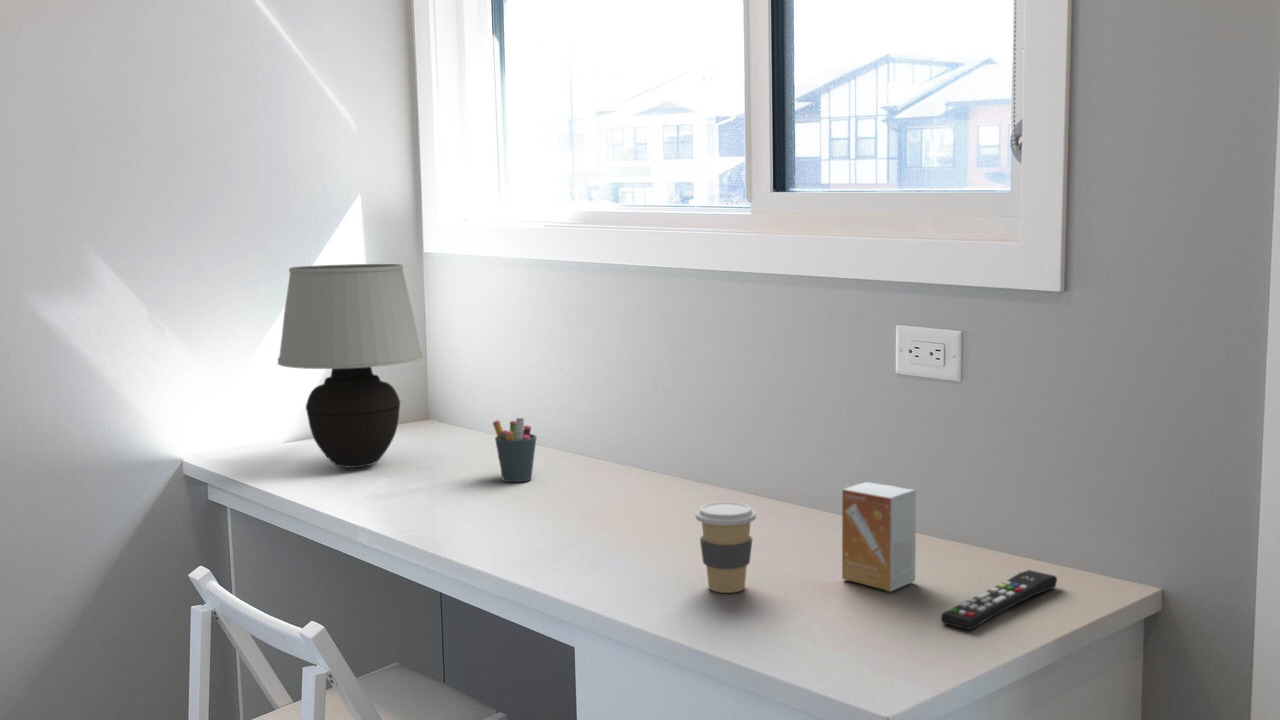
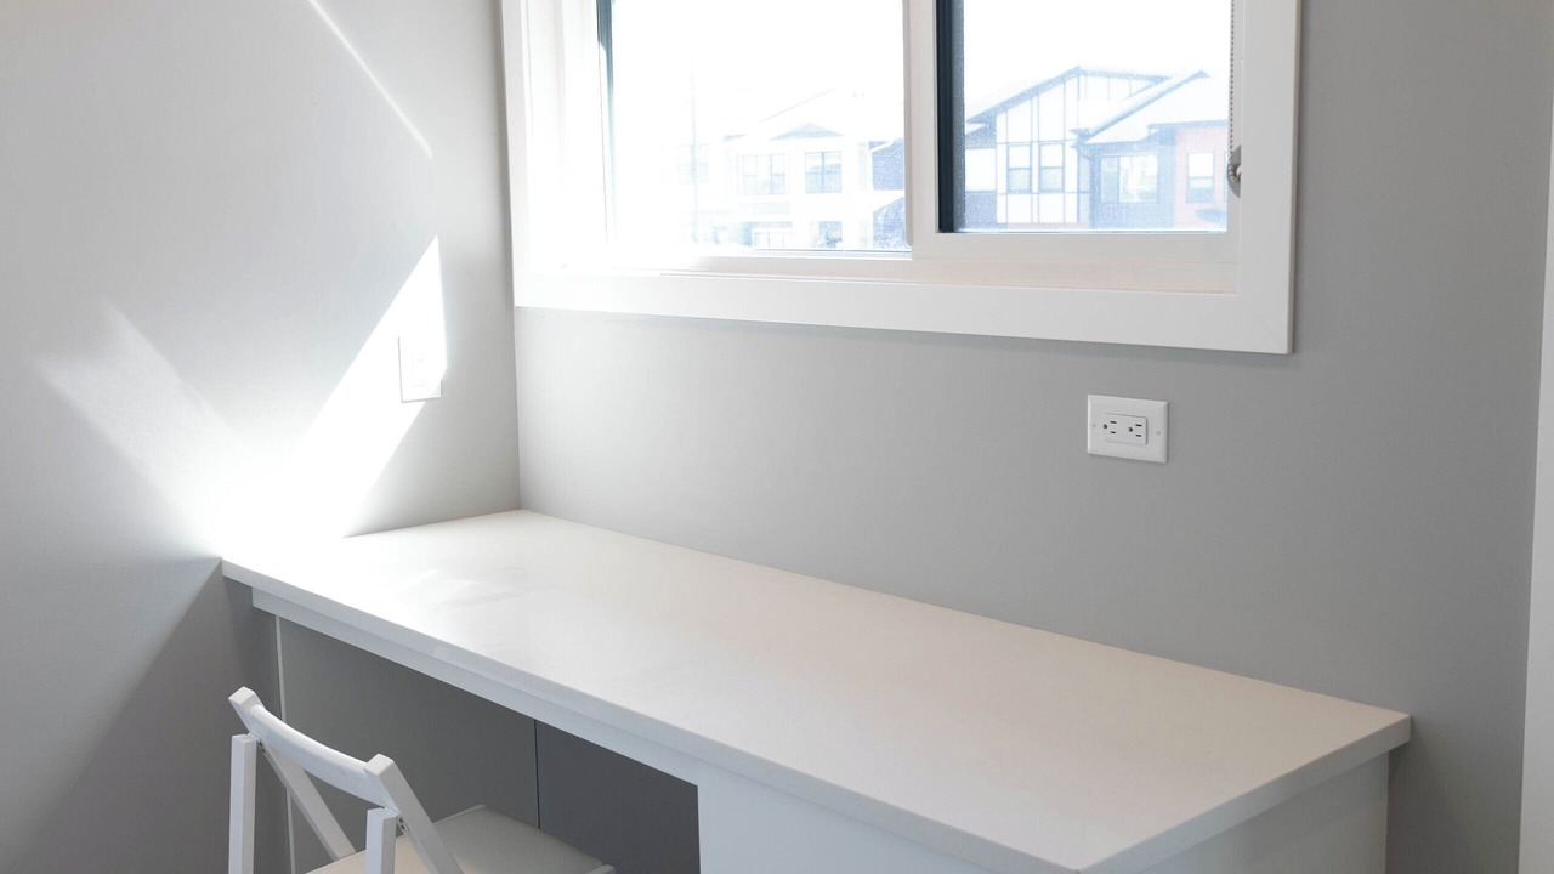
- table lamp [277,263,424,469]
- small box [841,481,917,593]
- coffee cup [694,501,757,594]
- remote control [940,569,1058,631]
- pen holder [492,416,537,483]
